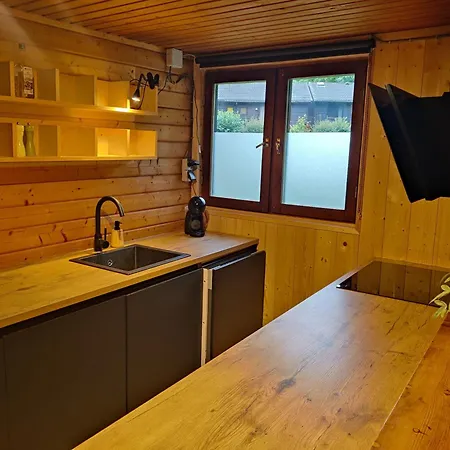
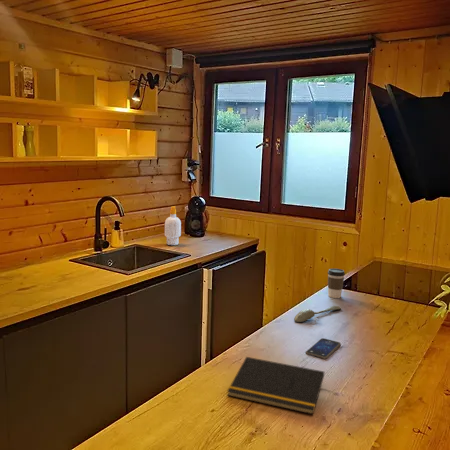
+ spoon [293,305,342,323]
+ soap bottle [164,205,182,246]
+ notepad [226,356,325,415]
+ coffee cup [327,268,346,299]
+ smartphone [305,337,342,360]
